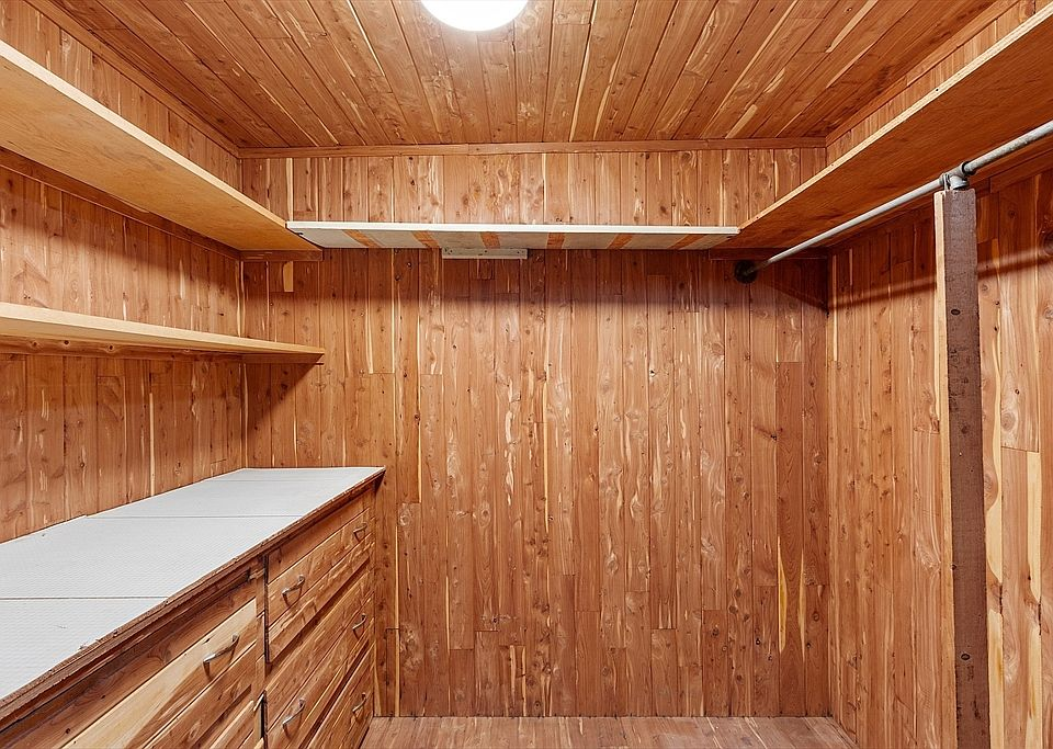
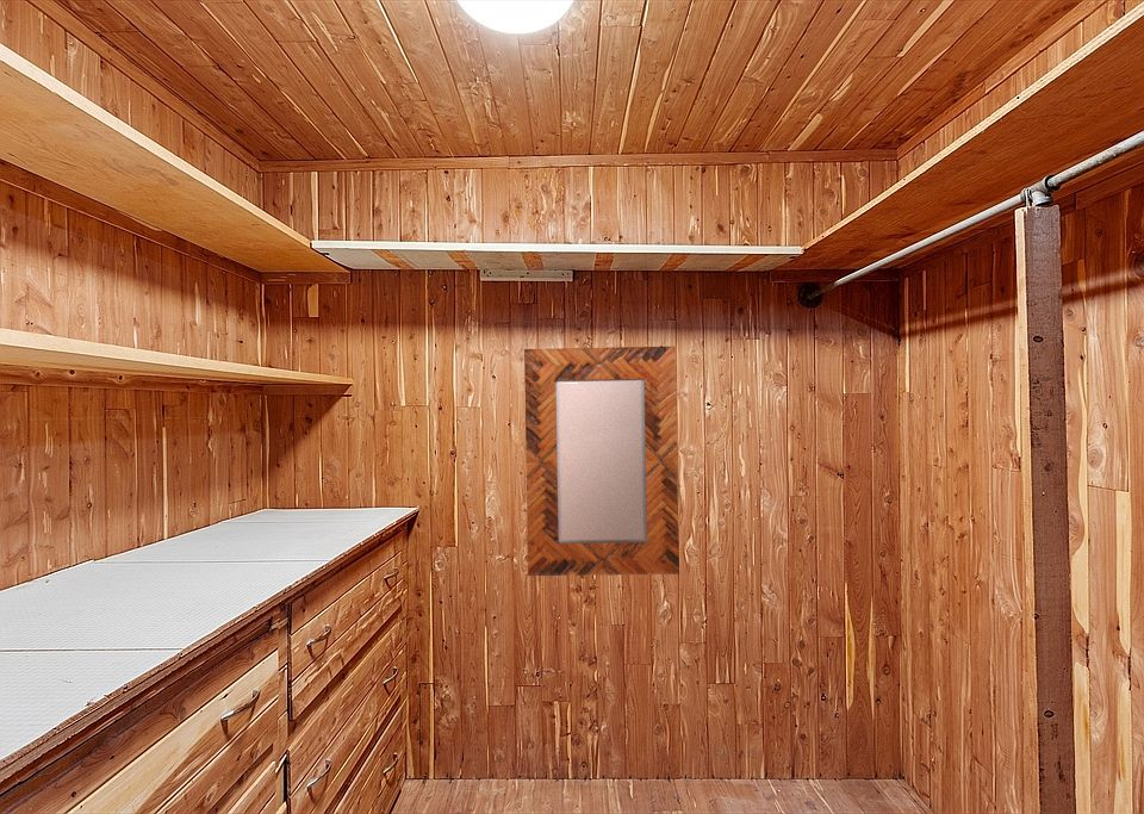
+ home mirror [523,346,680,577]
